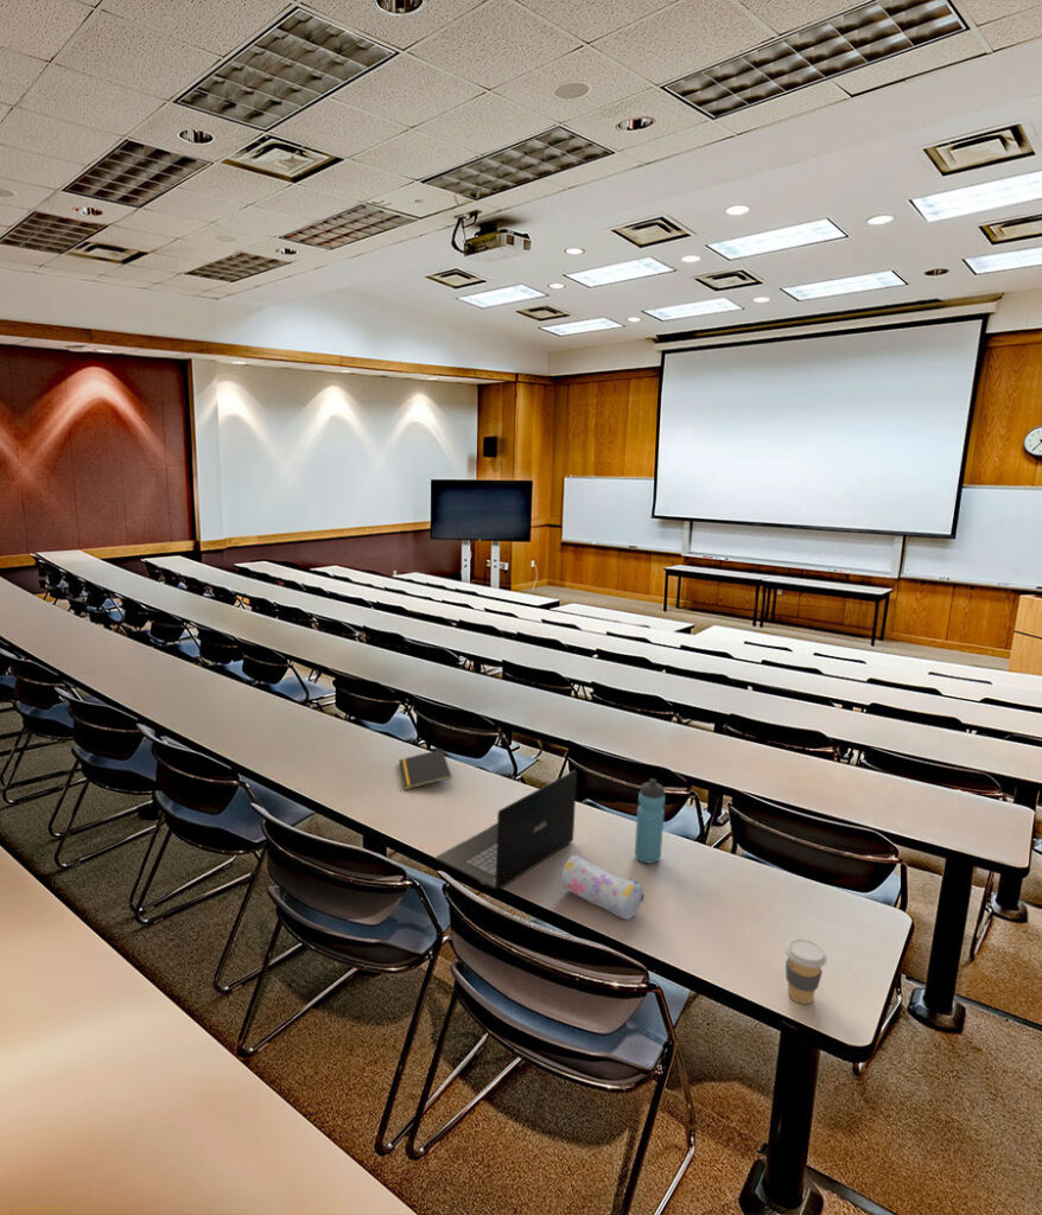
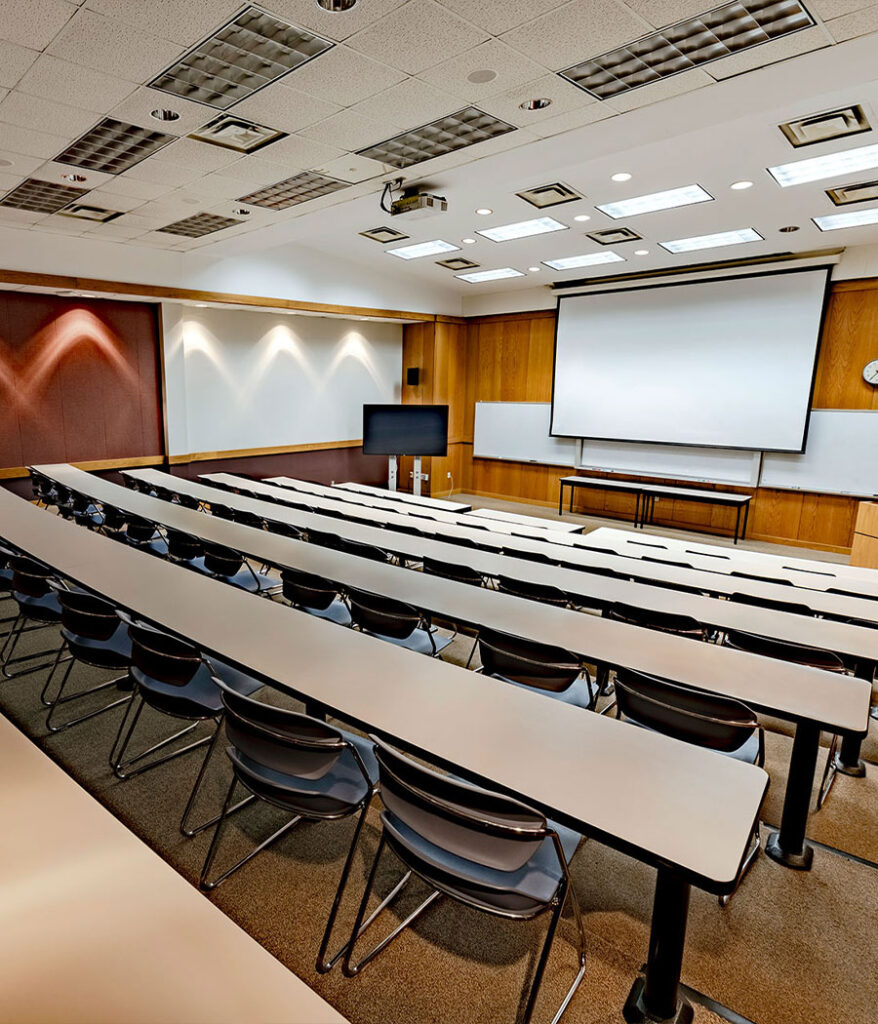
- pencil case [560,854,646,921]
- laptop [434,769,578,891]
- notepad [398,748,452,791]
- water bottle [634,777,666,865]
- coffee cup [784,937,828,1005]
